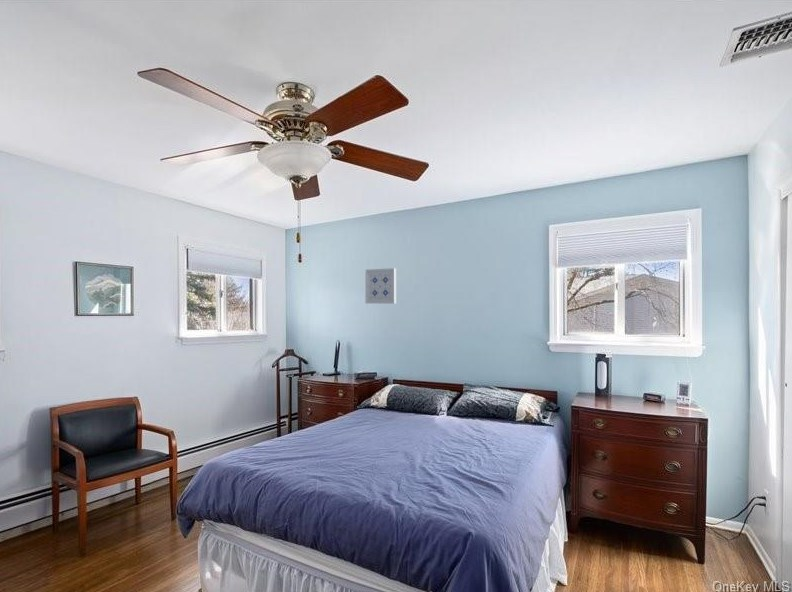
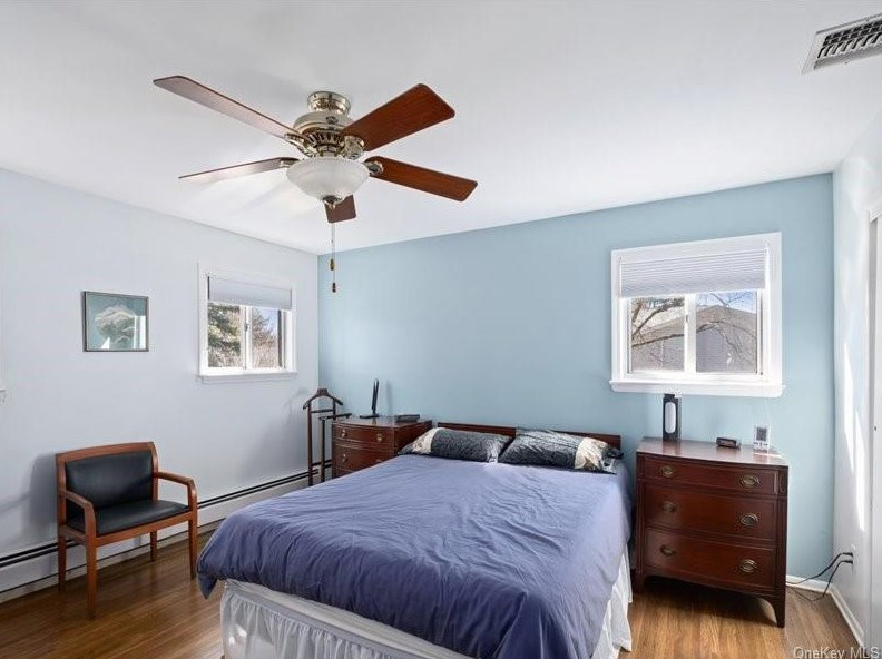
- wall art [365,267,397,305]
